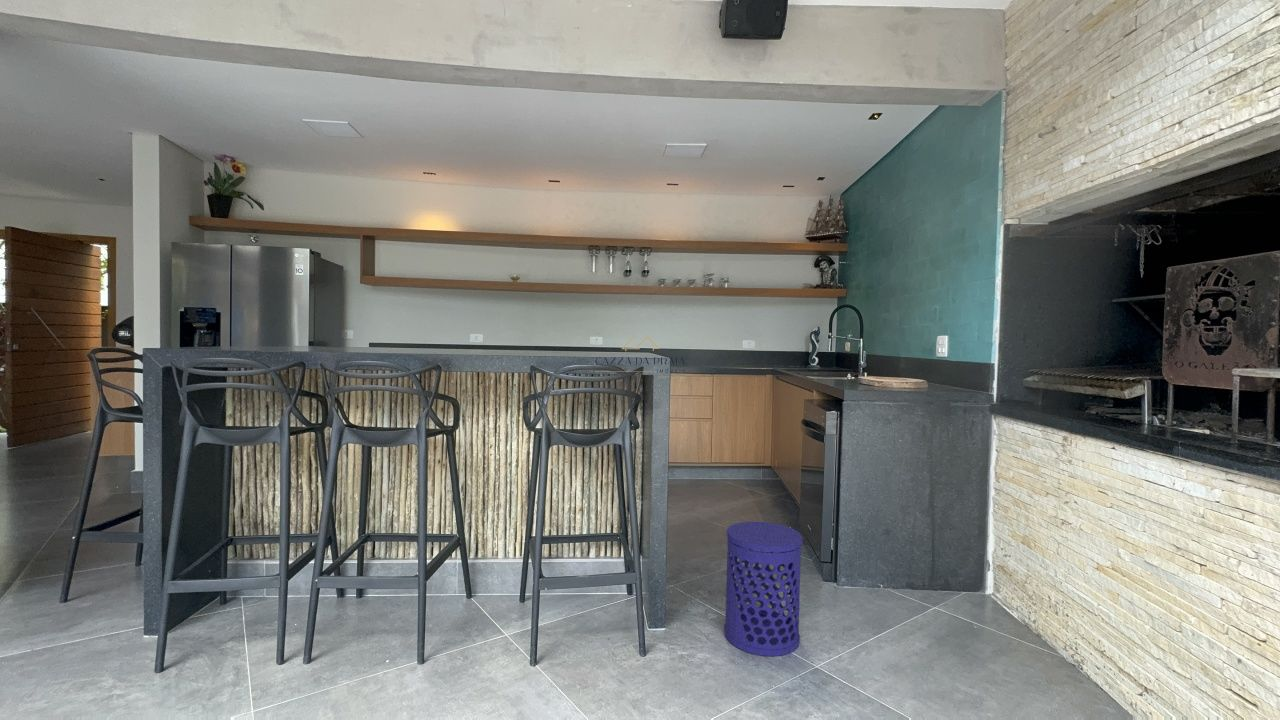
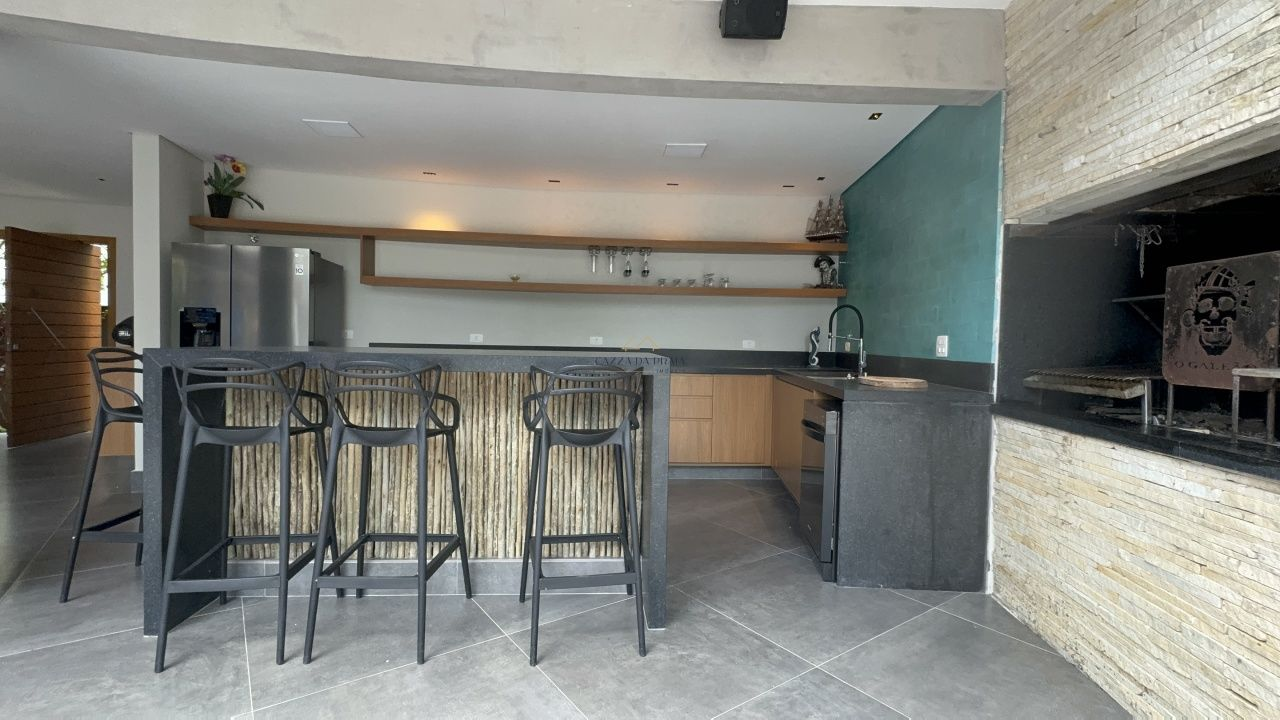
- waste bin [723,521,804,657]
